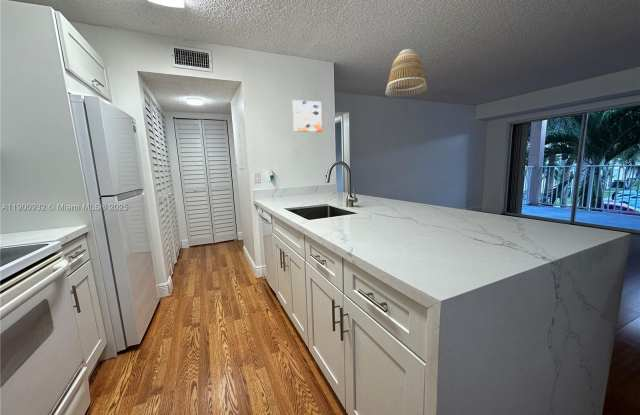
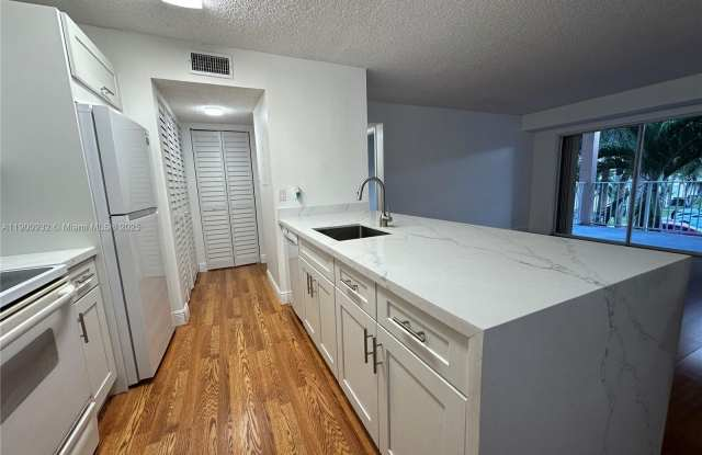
- lamp shade [384,48,428,98]
- wall art [292,99,323,133]
